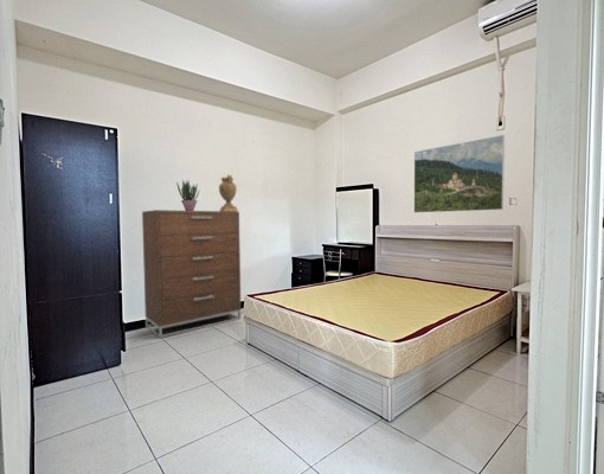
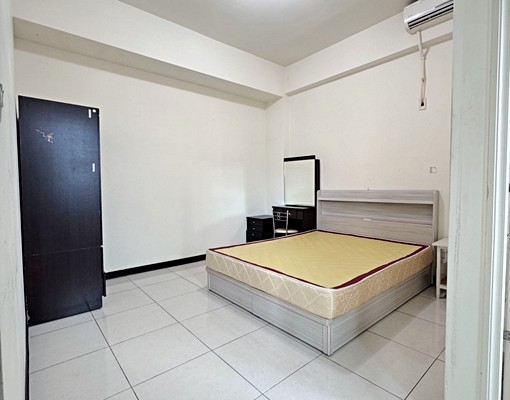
- potted plant [175,179,200,211]
- dresser [141,209,242,339]
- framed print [413,134,506,213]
- decorative urn [218,173,239,212]
